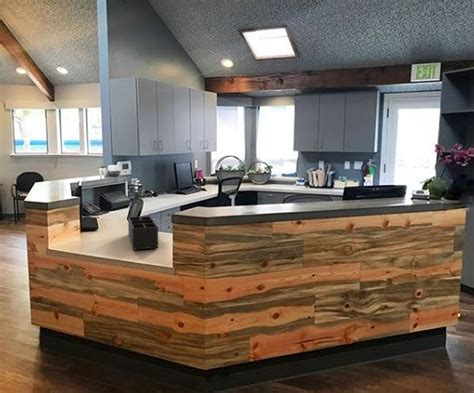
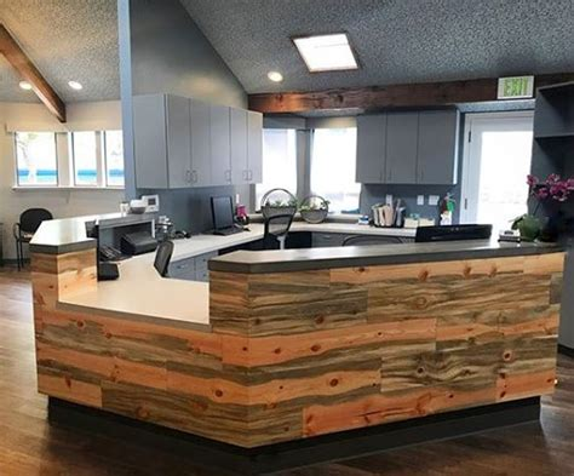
- desk organizer [127,215,159,251]
